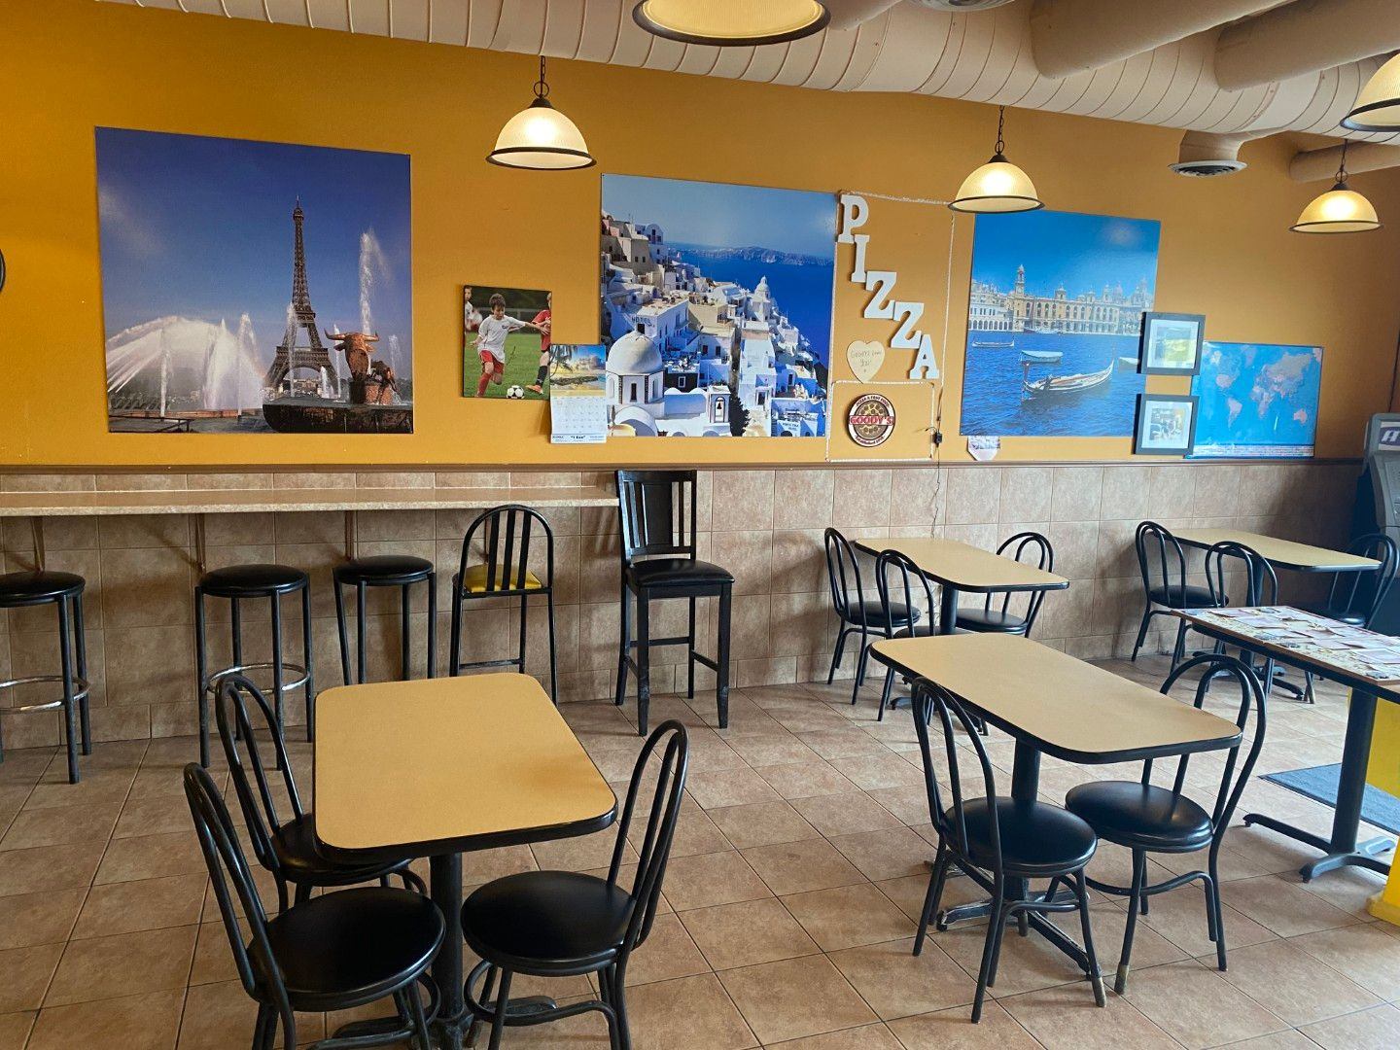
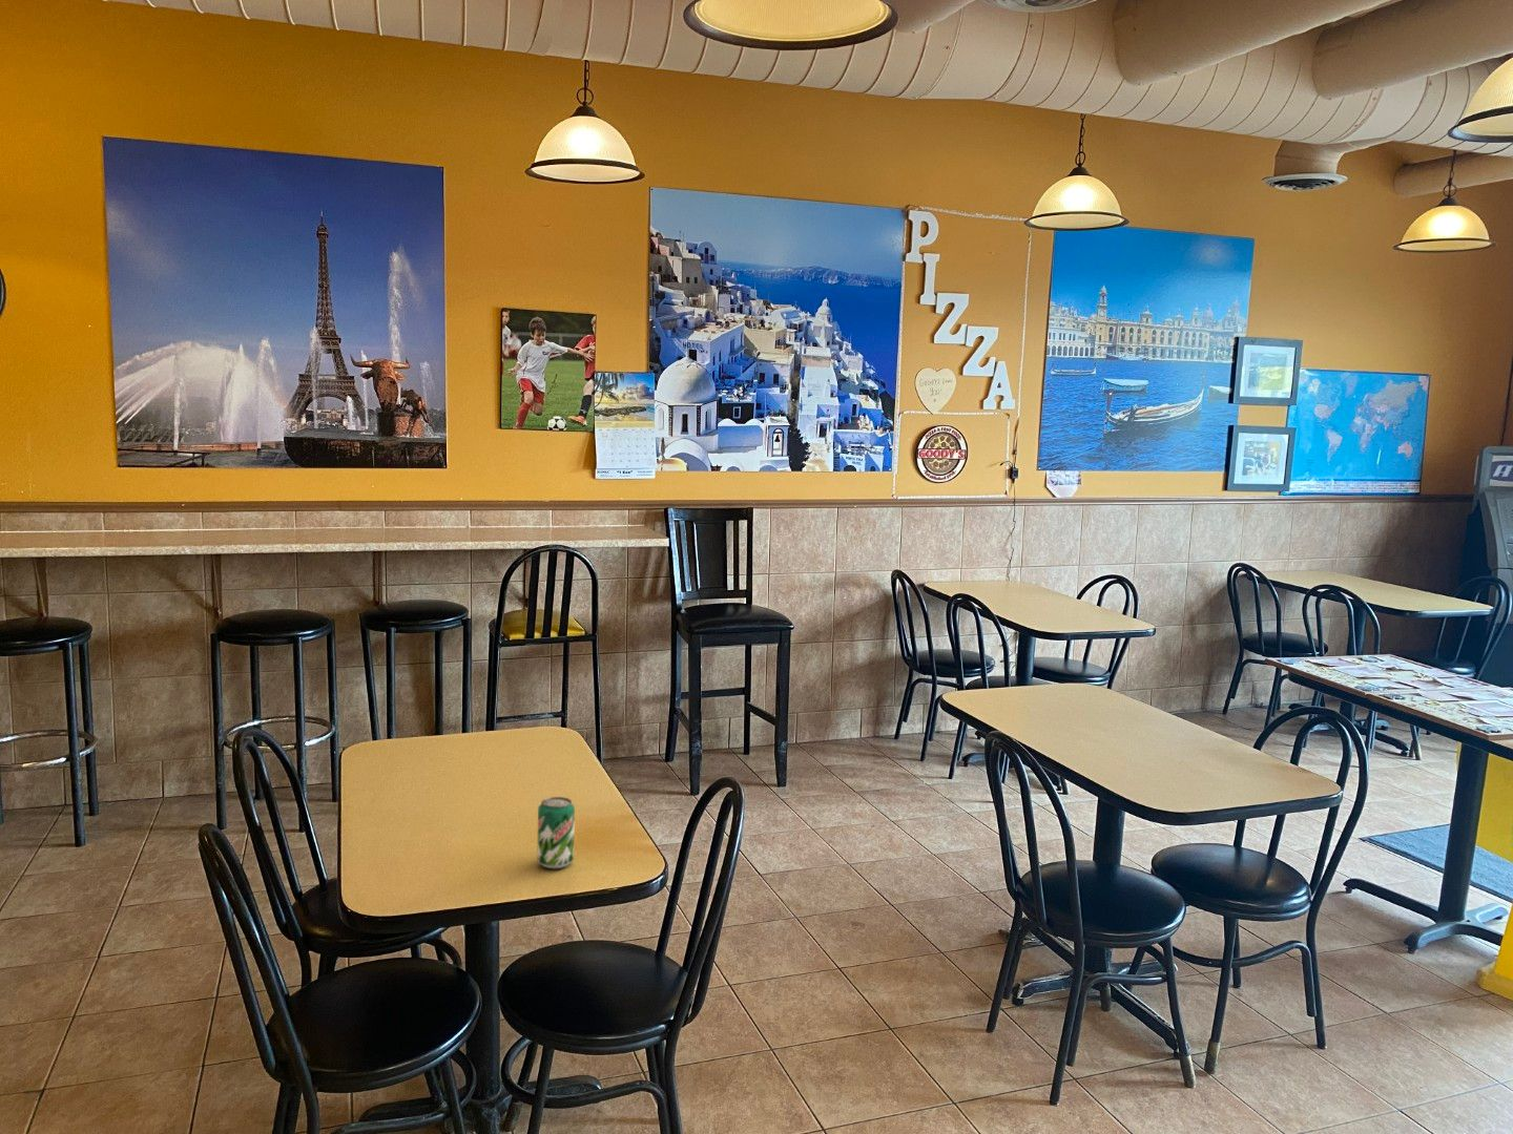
+ beverage can [536,796,575,870]
